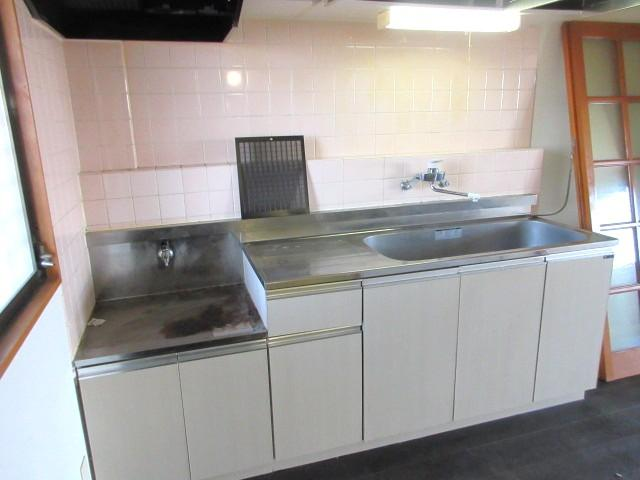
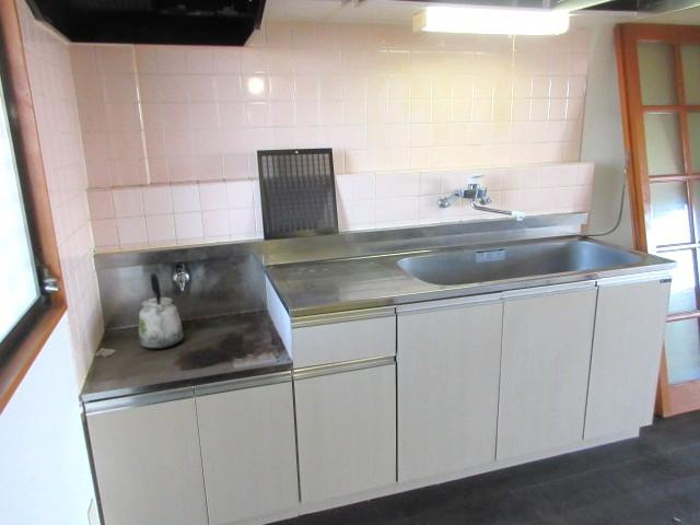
+ kettle [138,272,185,350]
